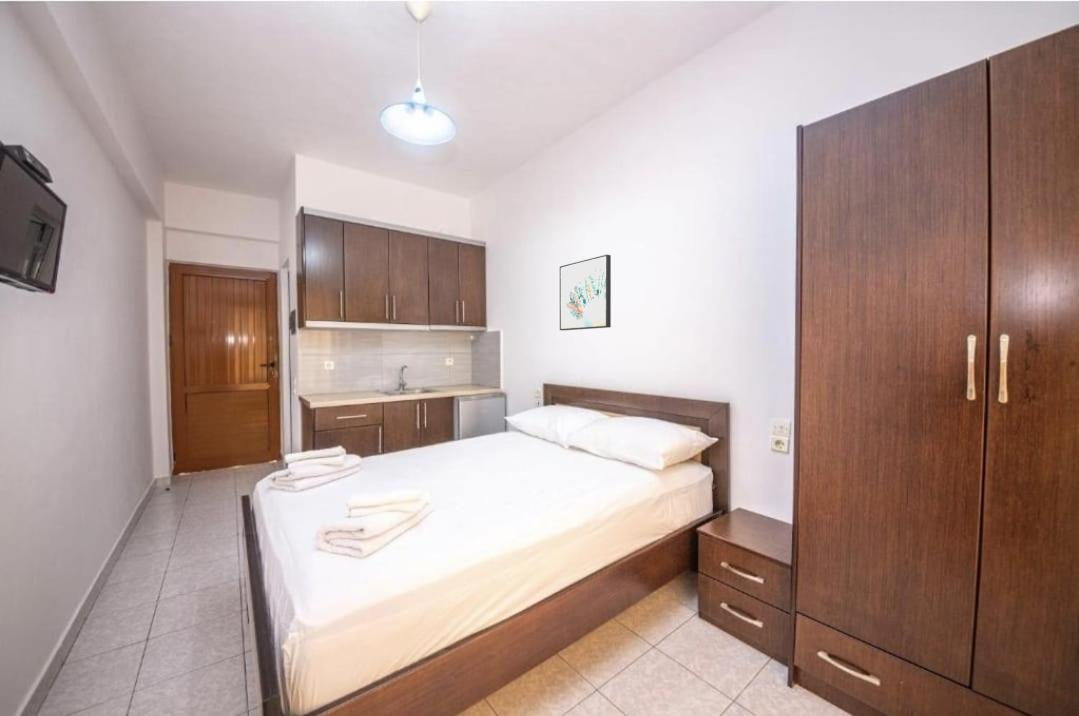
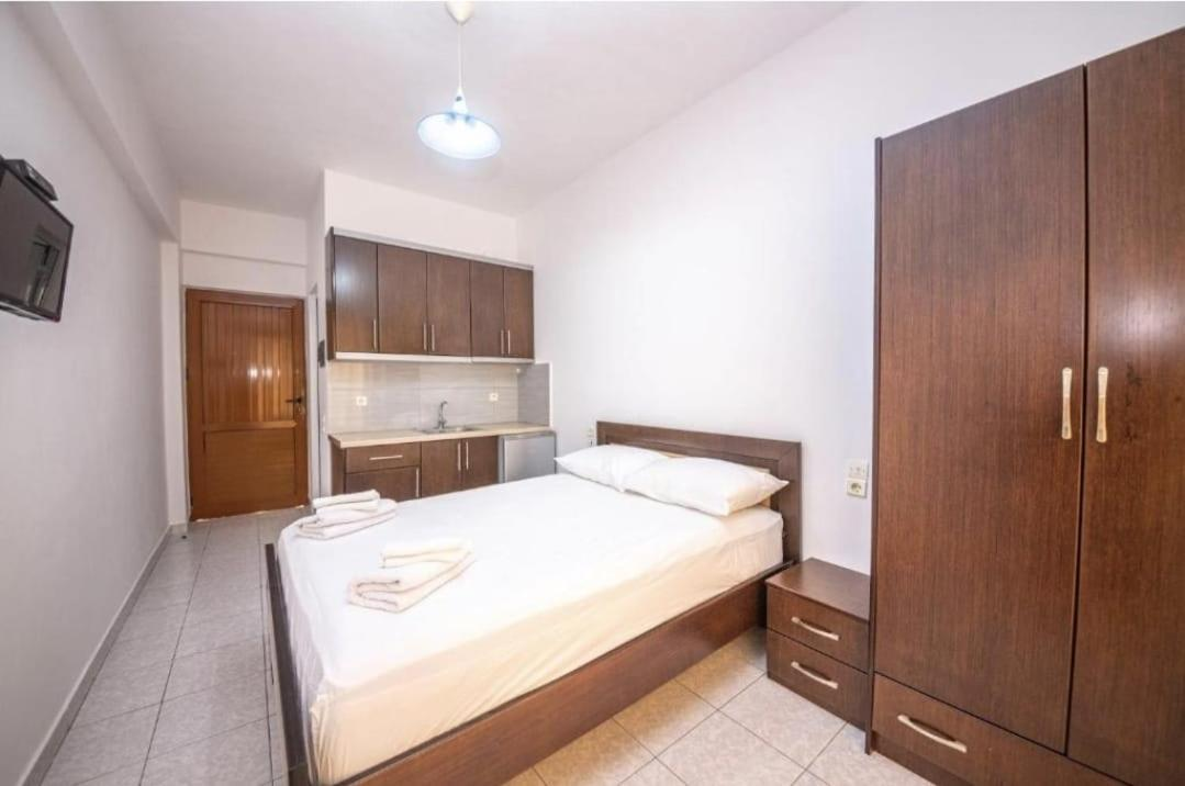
- wall art [559,254,612,331]
